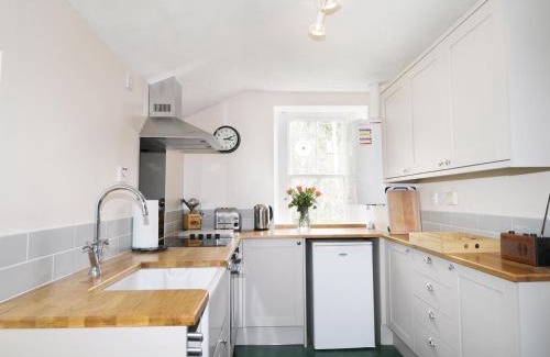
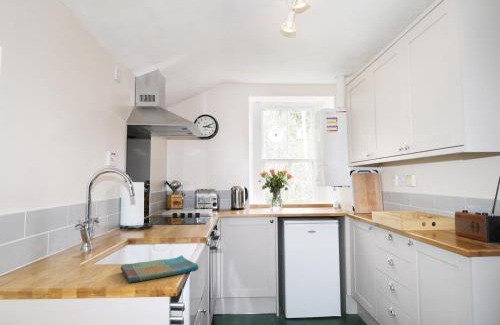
+ dish towel [120,255,200,284]
